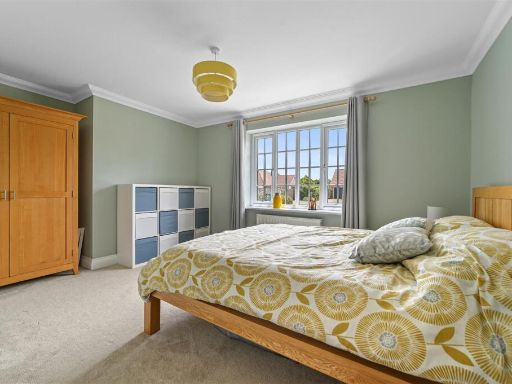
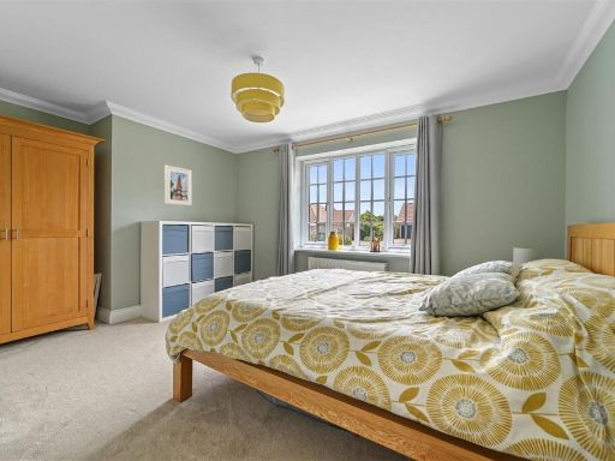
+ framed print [163,164,193,206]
